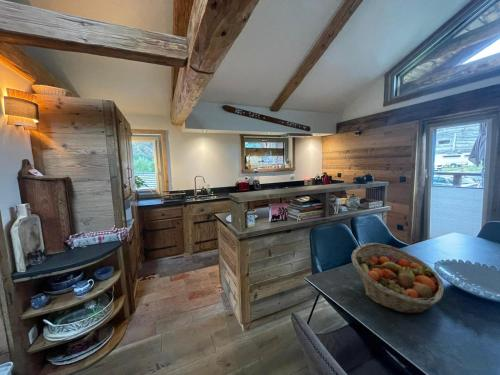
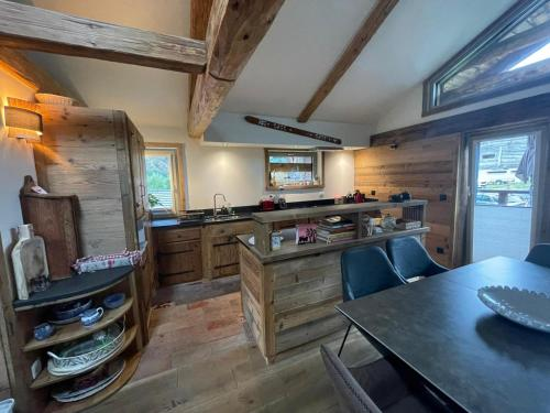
- fruit basket [351,242,445,314]
